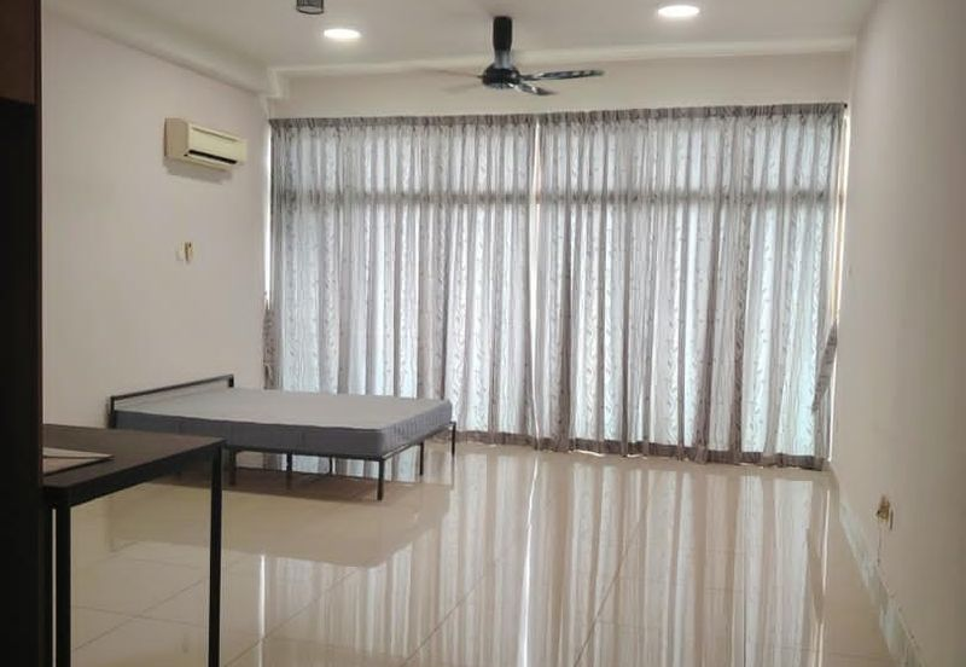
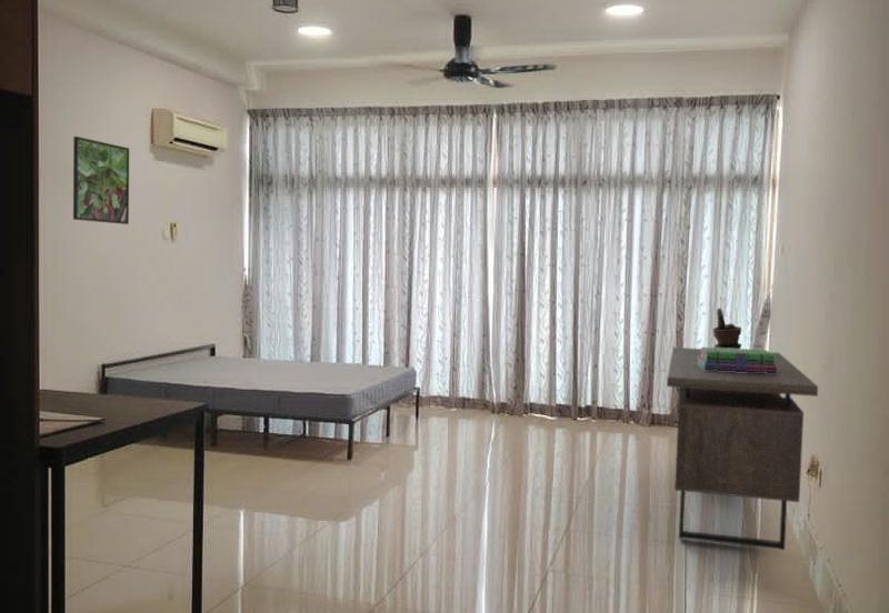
+ desk [666,346,819,551]
+ stack of books [698,346,777,373]
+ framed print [72,135,130,225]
+ potted plant [712,306,742,349]
